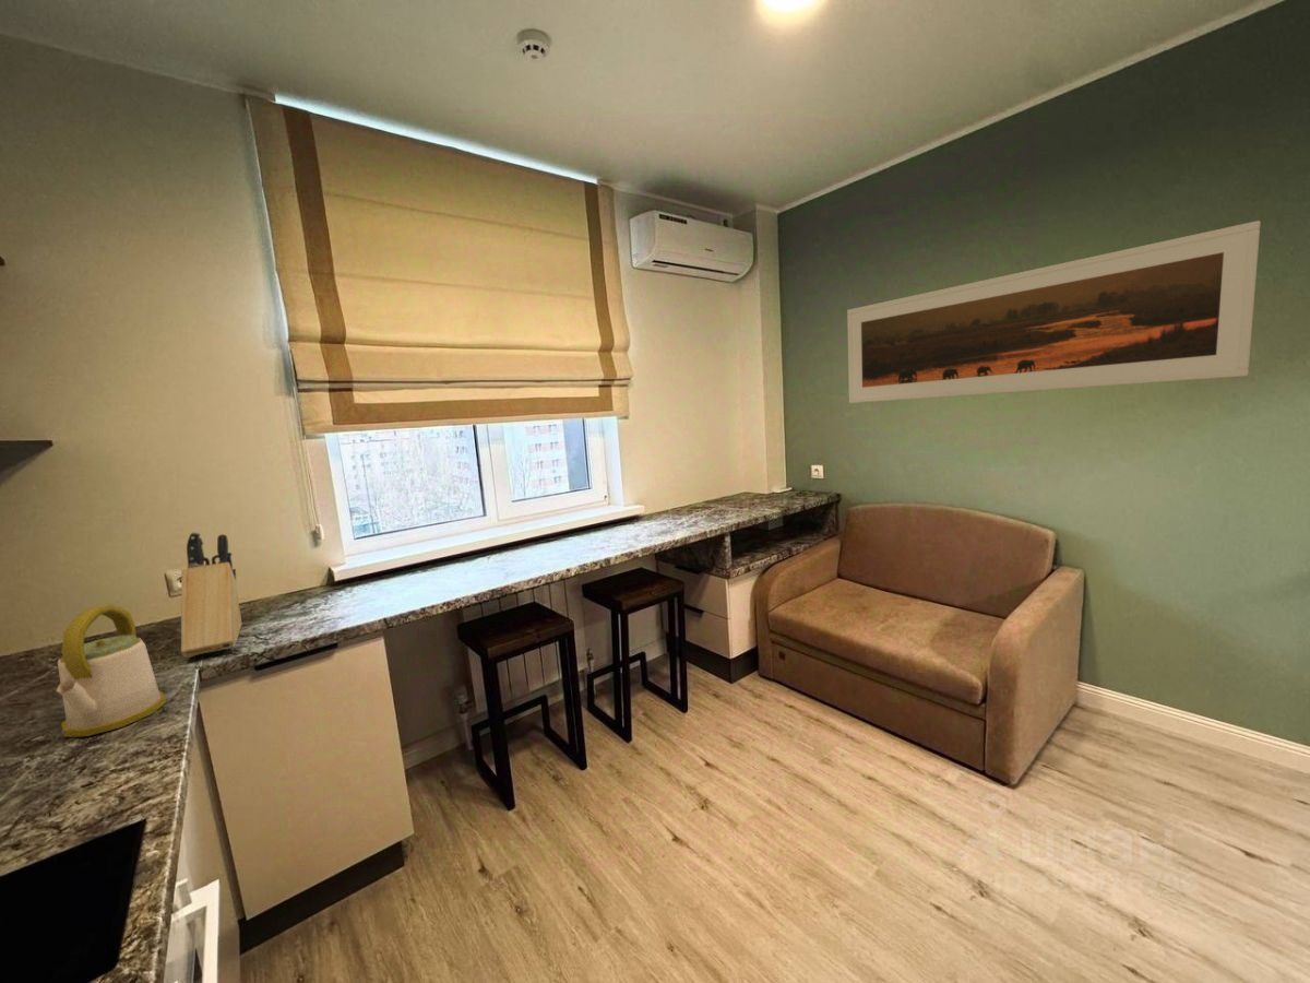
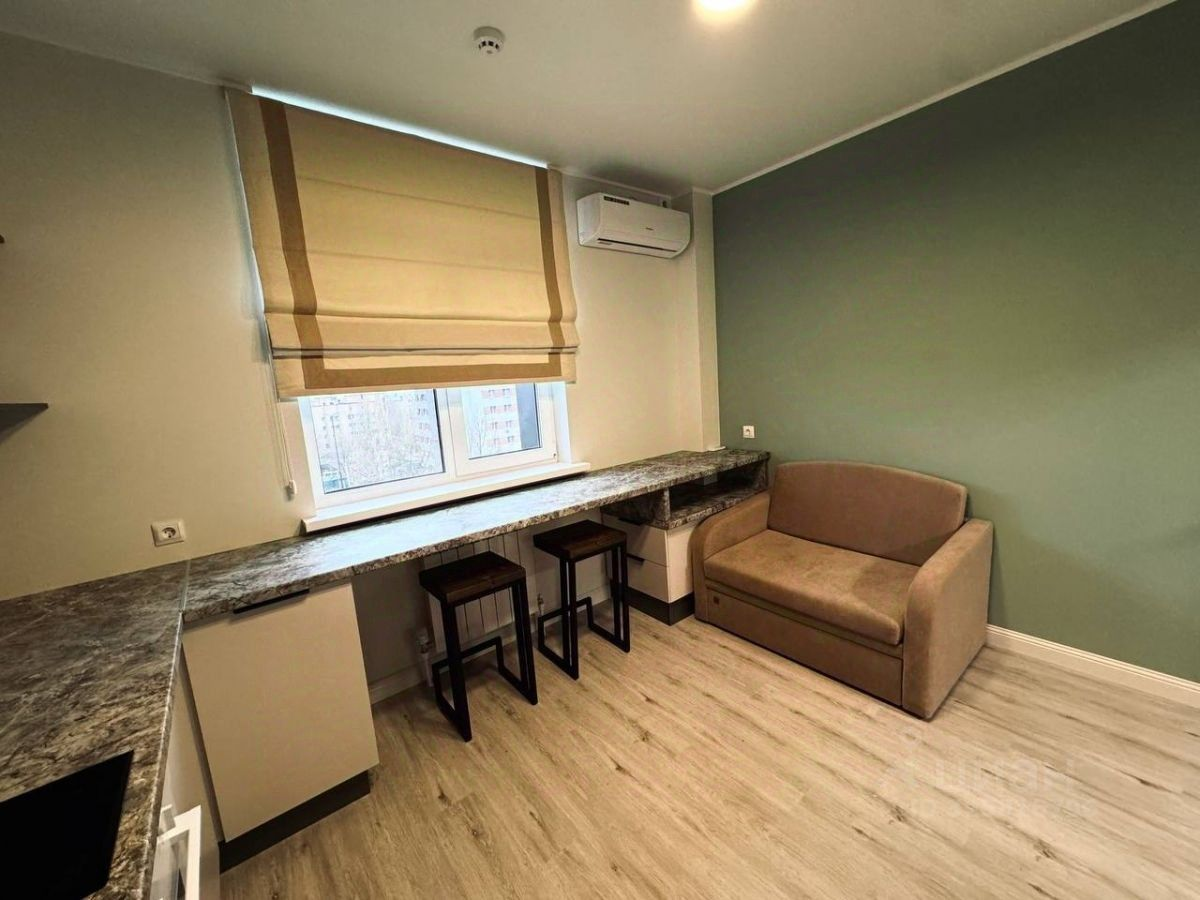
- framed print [846,220,1262,404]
- kettle [56,604,167,738]
- knife block [180,531,243,659]
